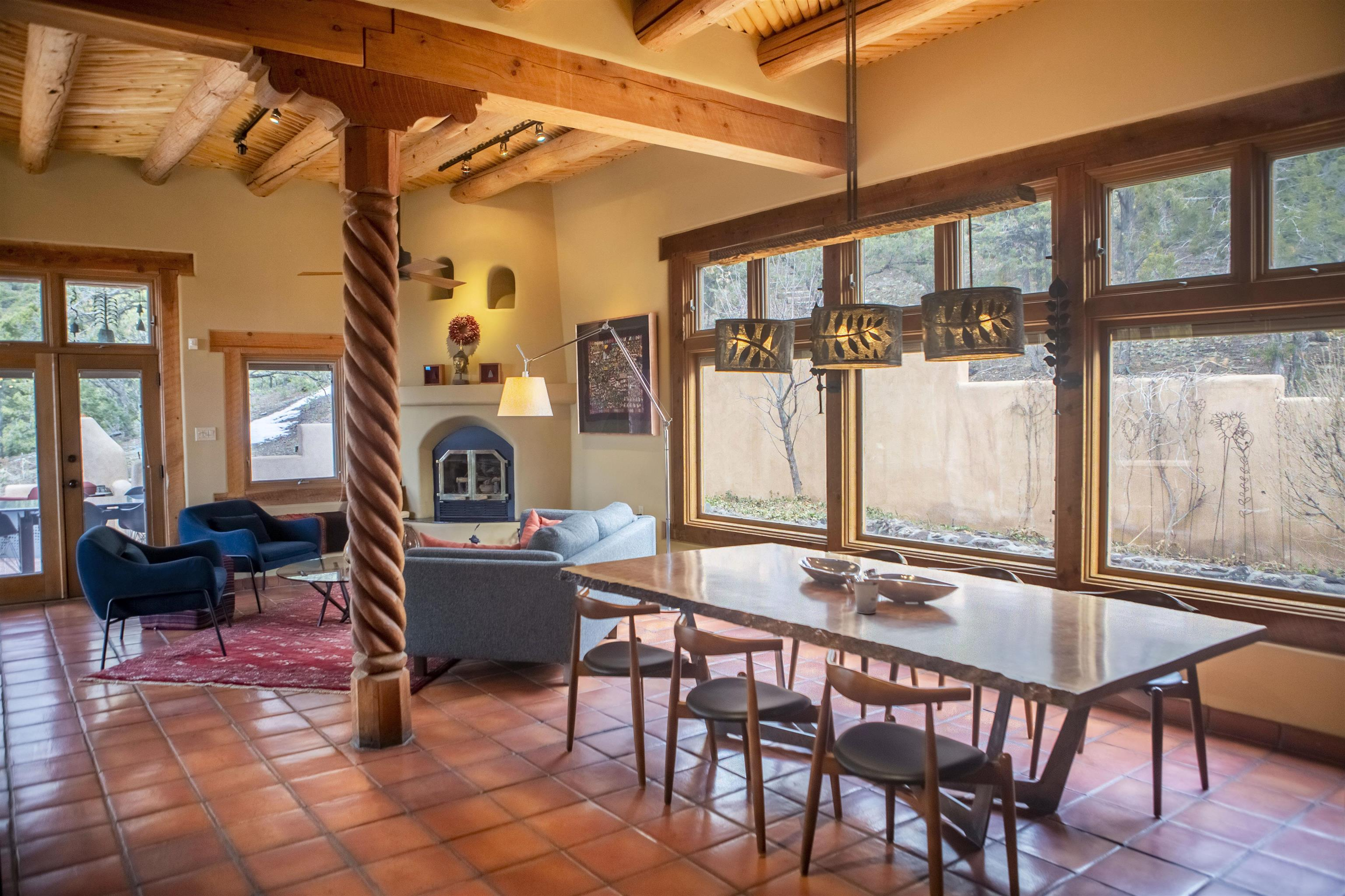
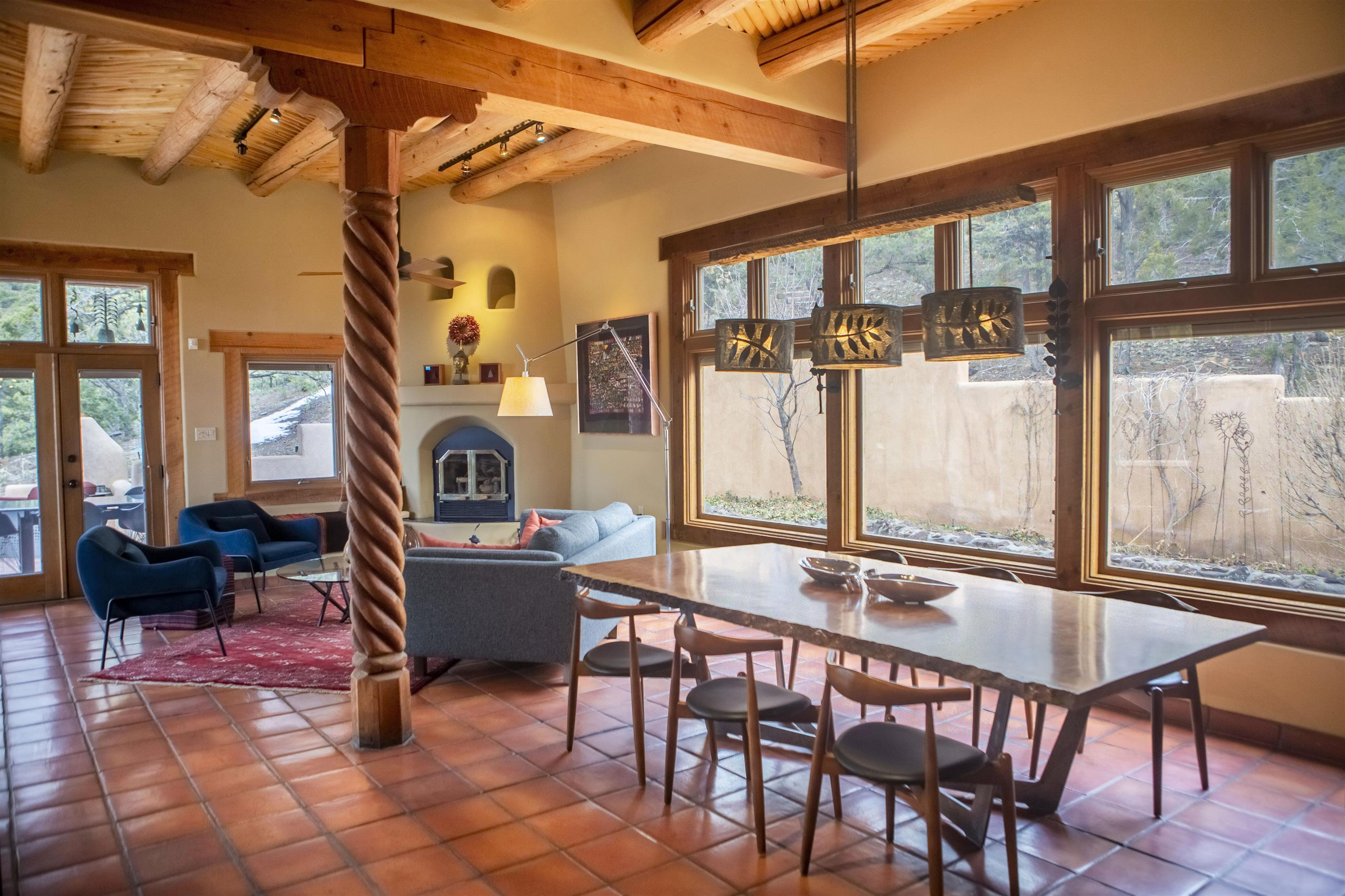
- cup [853,581,879,615]
